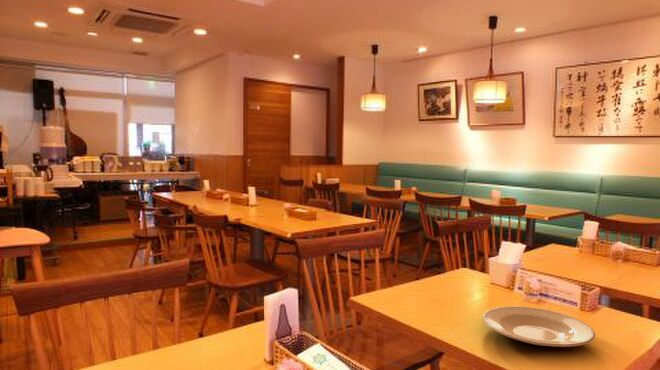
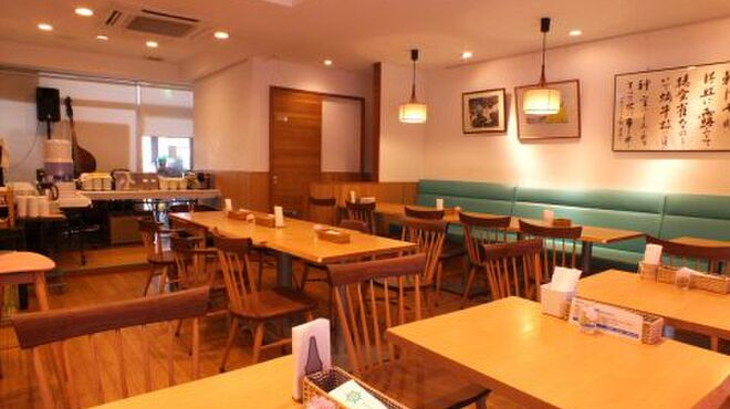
- plate [481,306,596,348]
